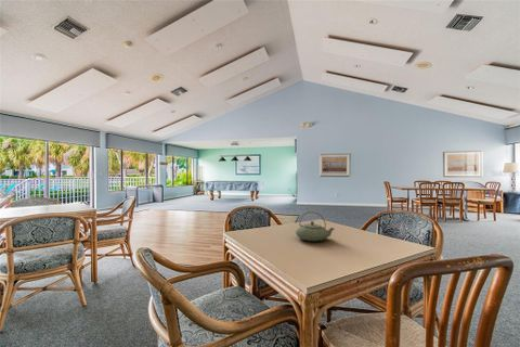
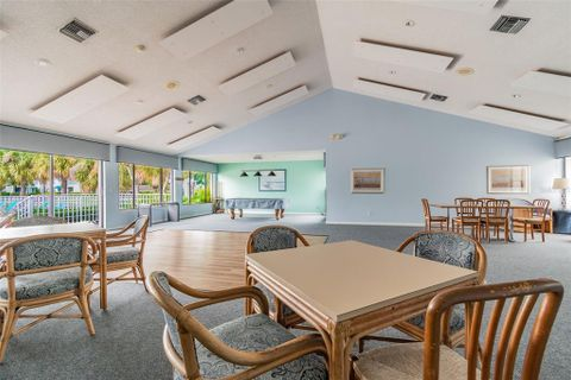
- teapot [295,210,335,242]
